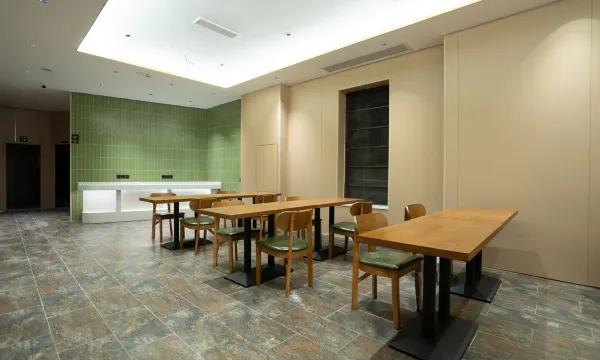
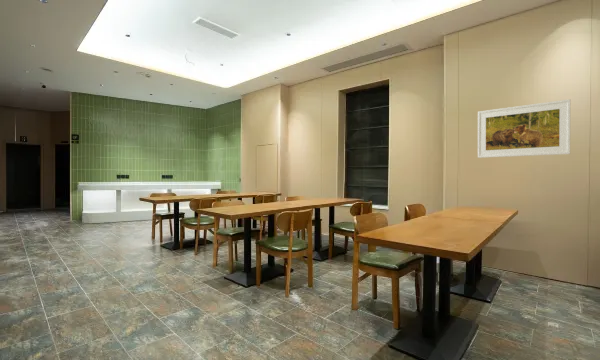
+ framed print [477,98,572,159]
